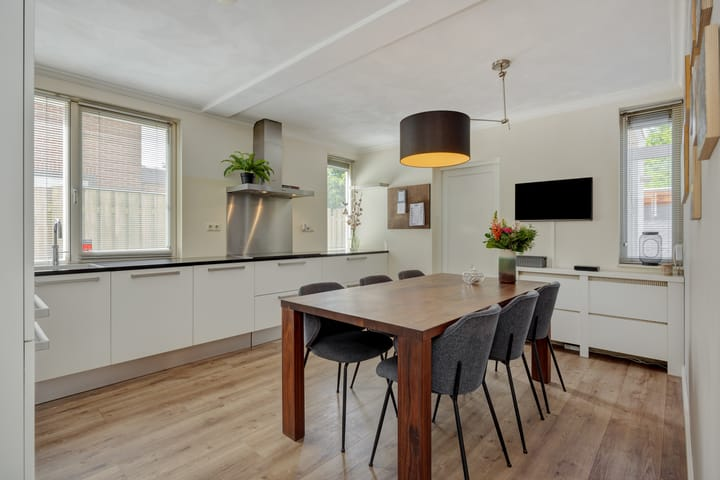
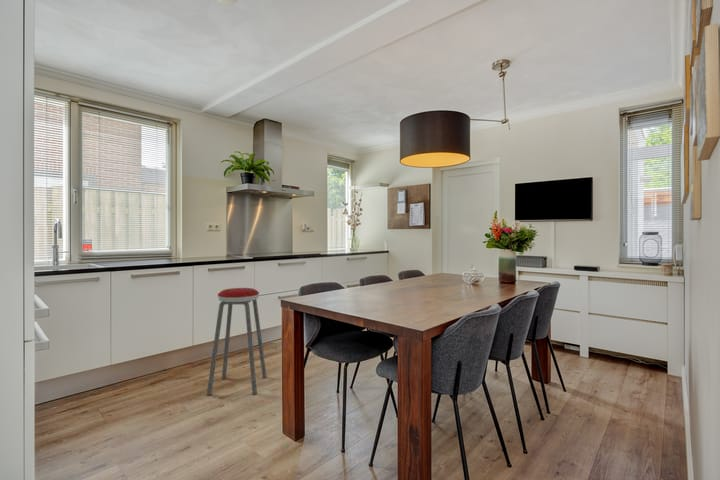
+ music stool [206,287,268,396]
